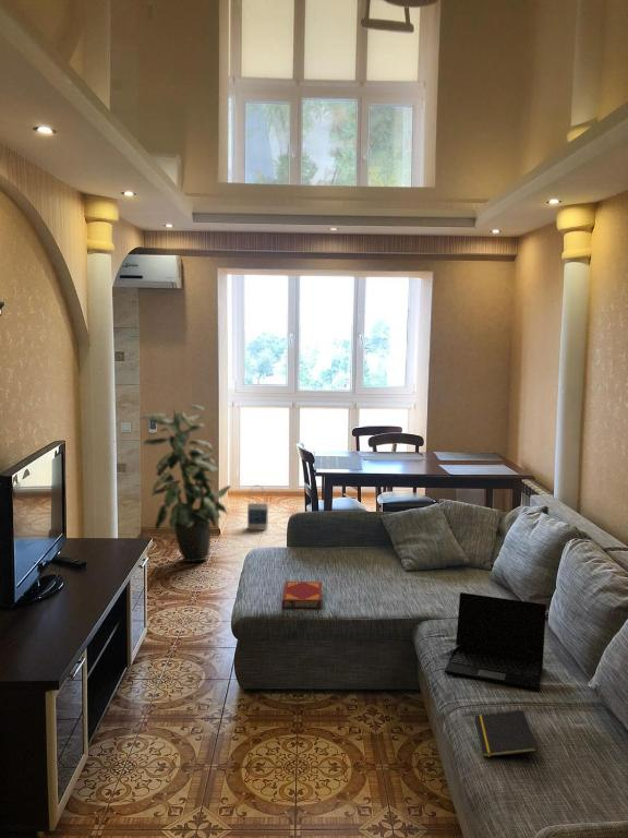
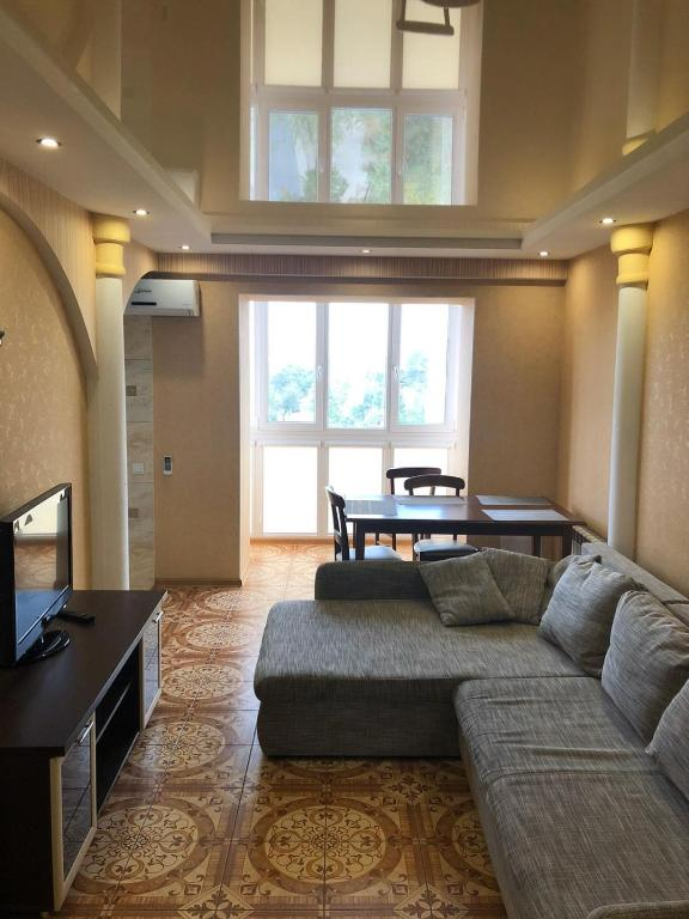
- bag [246,484,269,531]
- hardback book [281,580,323,609]
- laptop [444,591,547,692]
- notepad [474,709,539,758]
- indoor plant [138,405,232,563]
